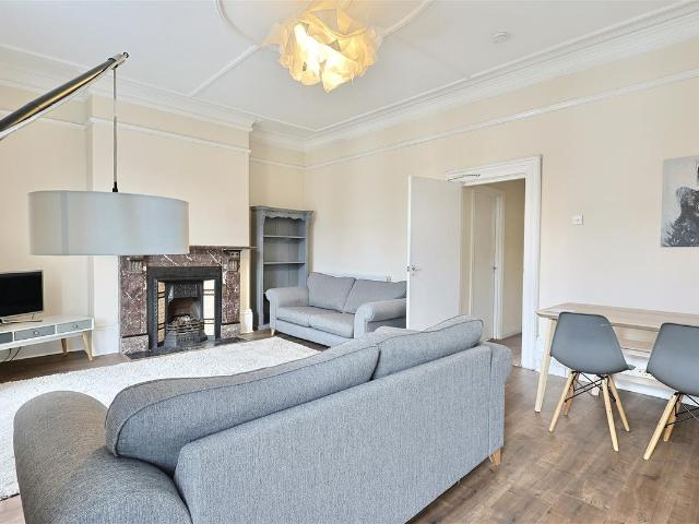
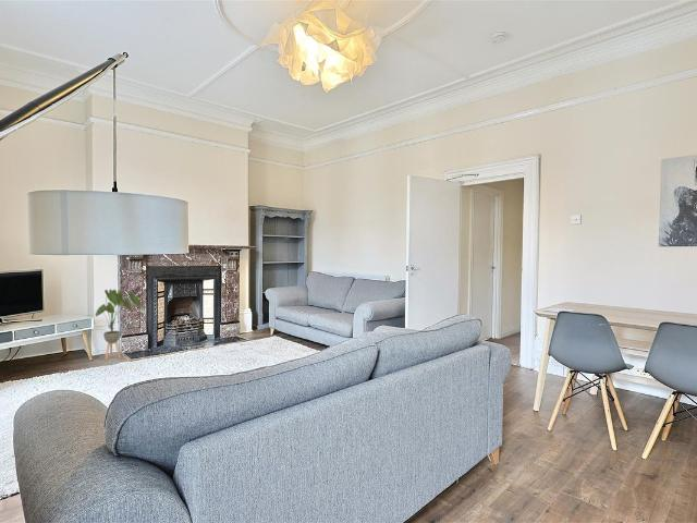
+ house plant [94,288,143,361]
